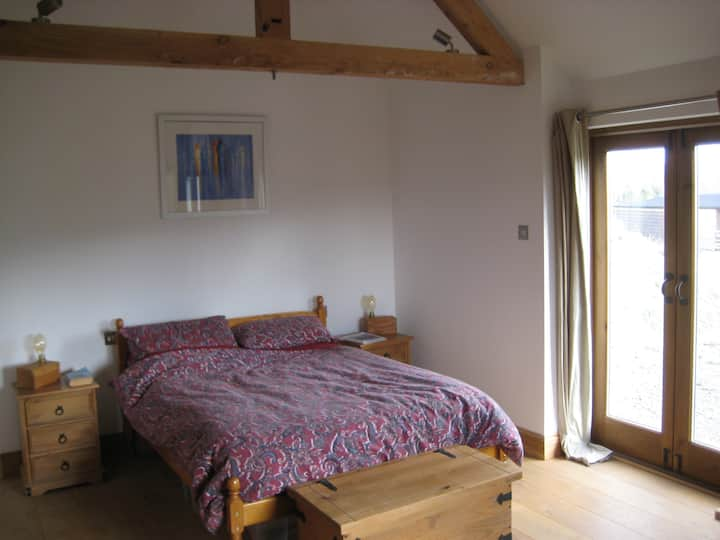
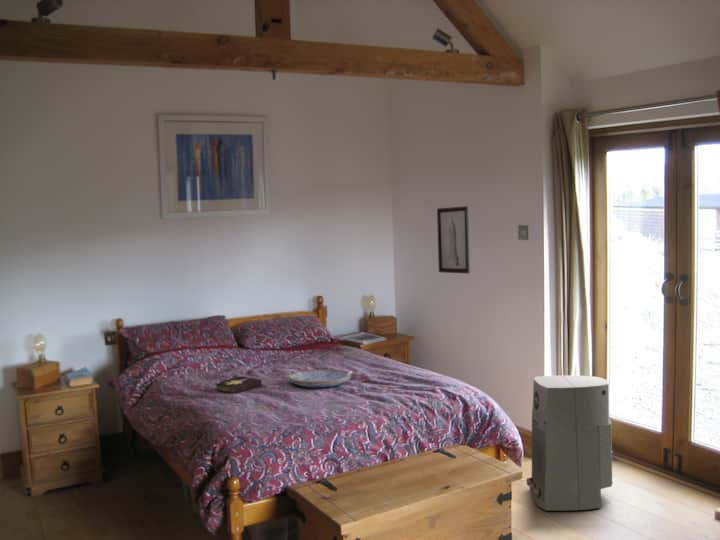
+ serving tray [287,368,354,389]
+ air purifier [525,374,613,512]
+ hardback book [214,375,263,395]
+ wall art [436,205,471,274]
